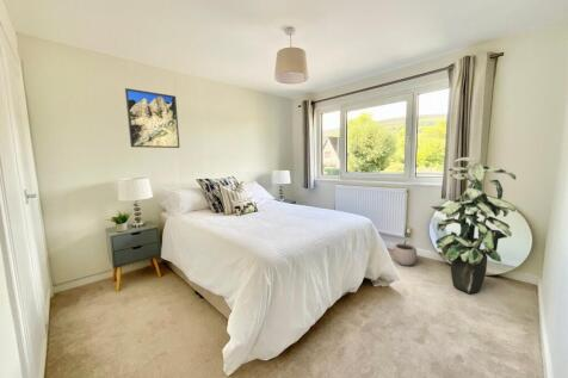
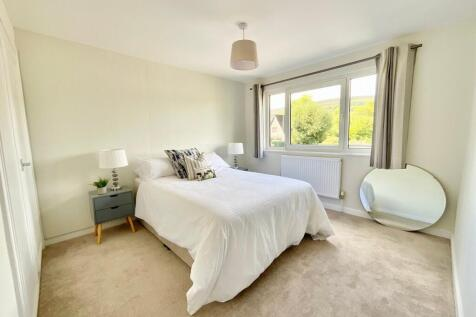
- indoor plant [430,156,517,295]
- plant pot [393,238,418,267]
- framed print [124,87,180,149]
